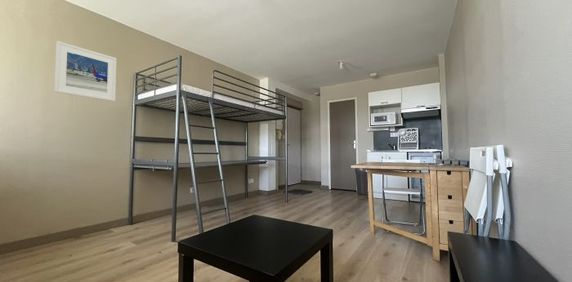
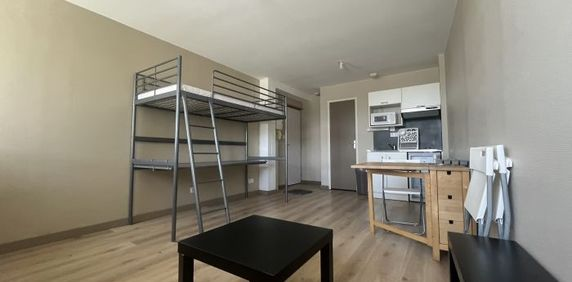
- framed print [53,40,117,102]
